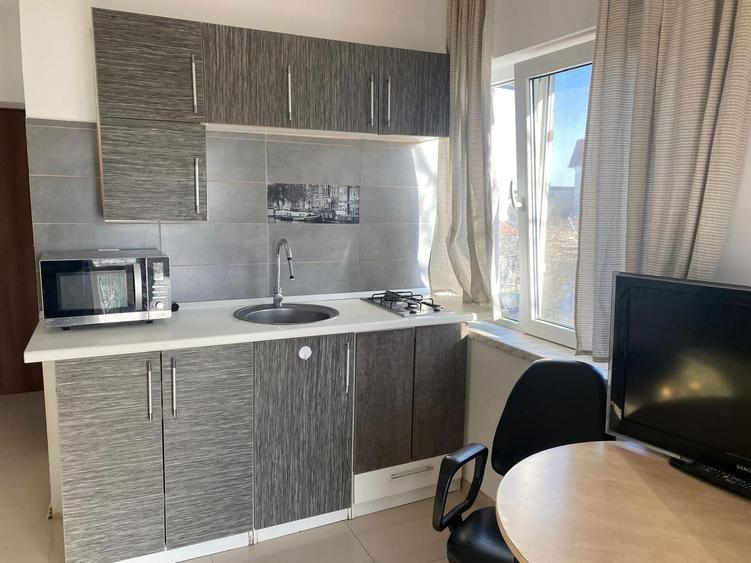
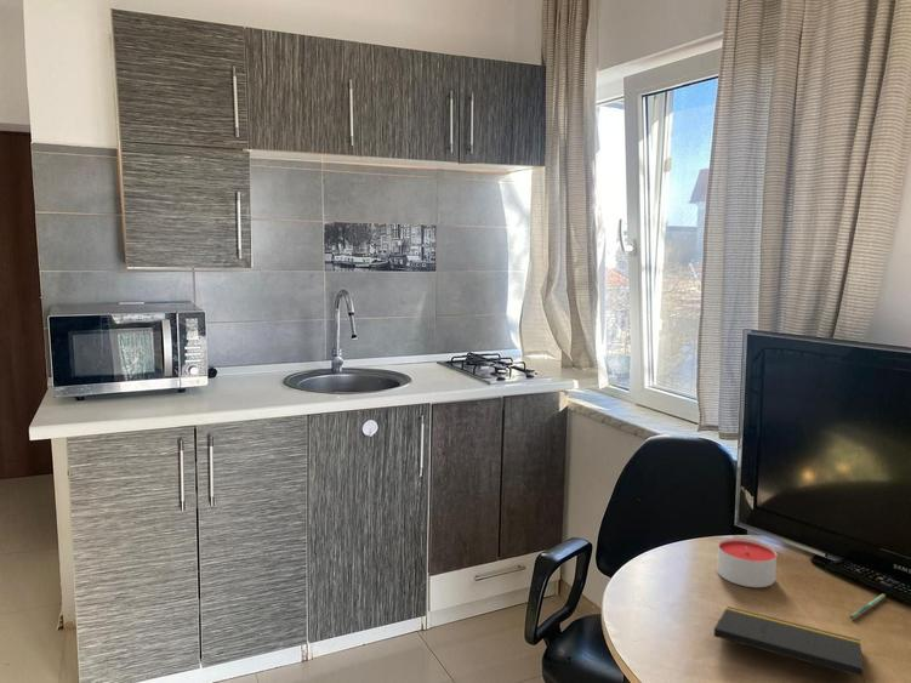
+ candle [716,537,778,588]
+ notepad [712,605,866,682]
+ pen [849,593,887,620]
